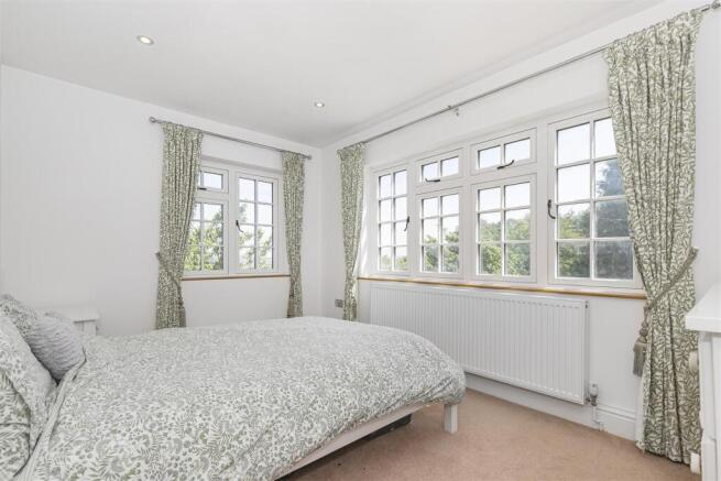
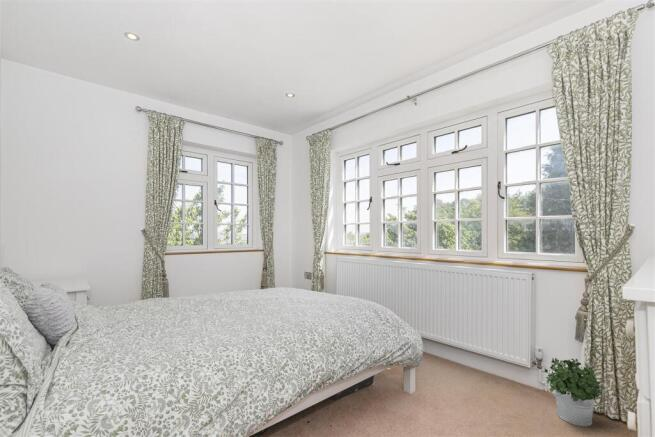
+ potted plant [543,357,603,427]
